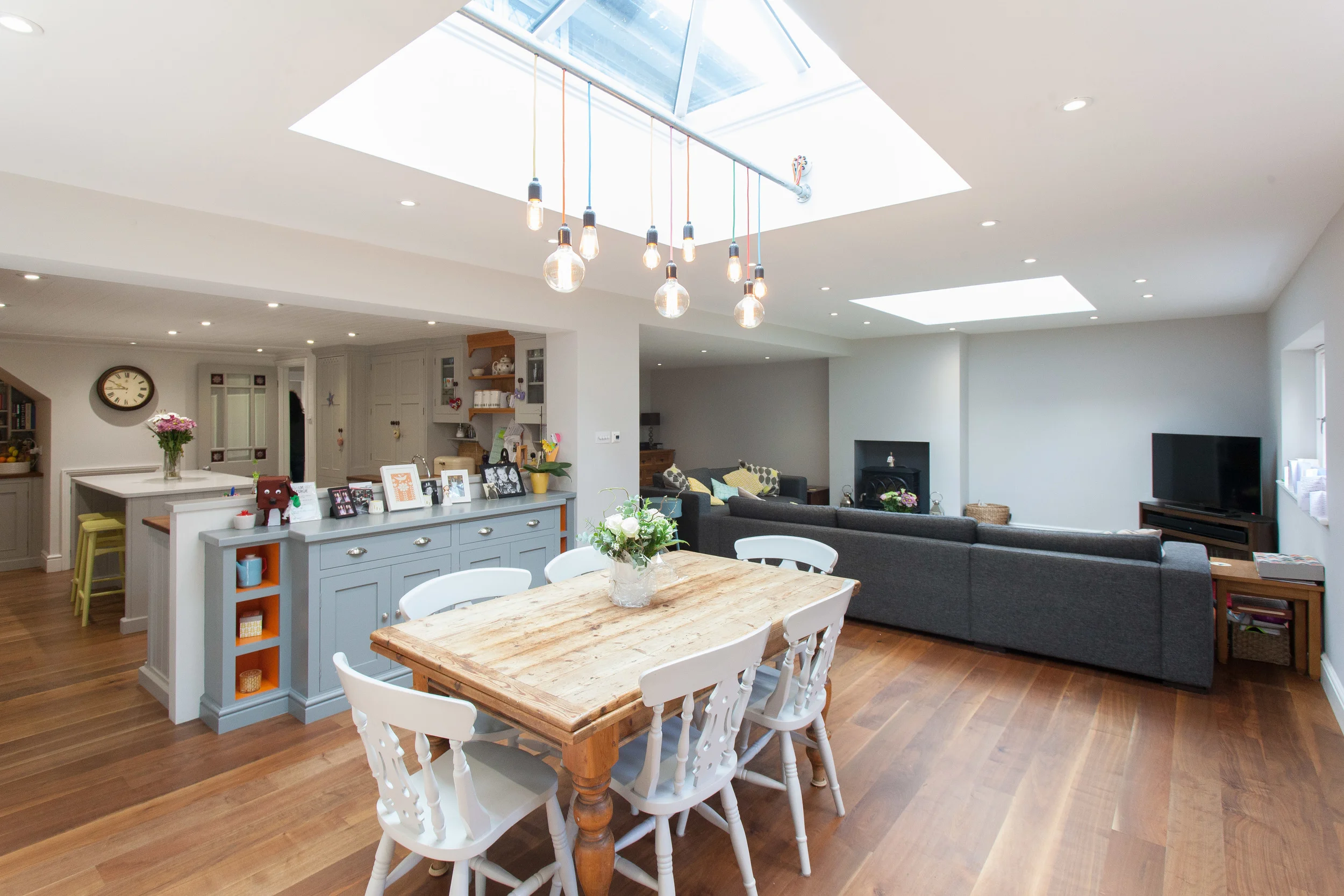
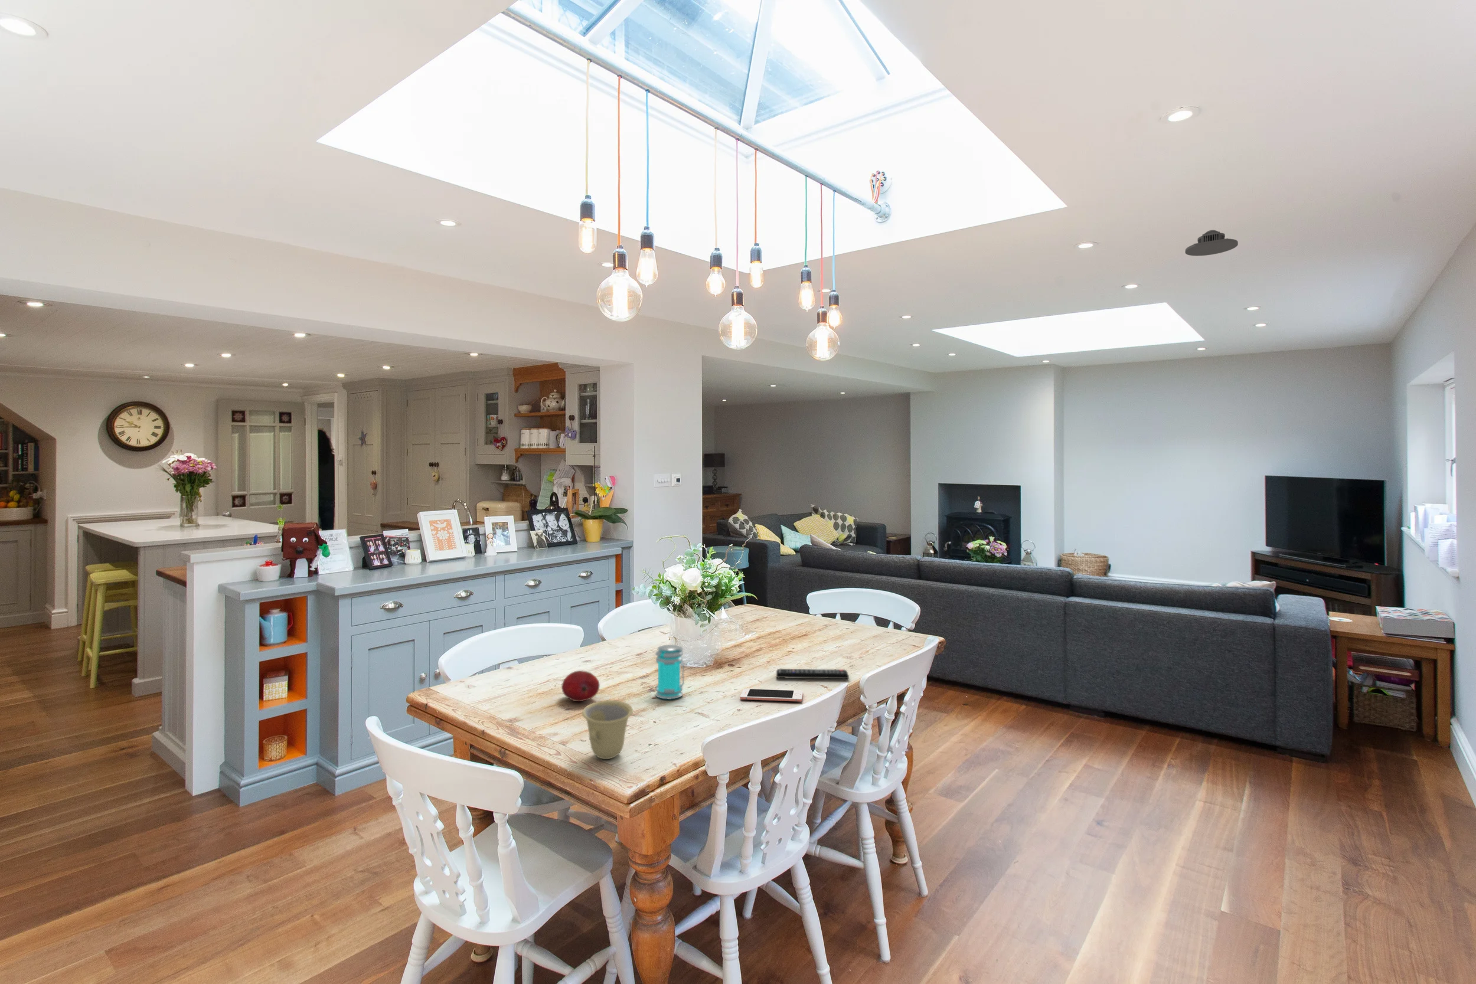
+ jar [655,644,685,700]
+ cup [582,700,634,760]
+ remote control [775,668,850,680]
+ fruit [561,670,601,703]
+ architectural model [1184,230,1239,257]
+ cell phone [740,689,804,703]
